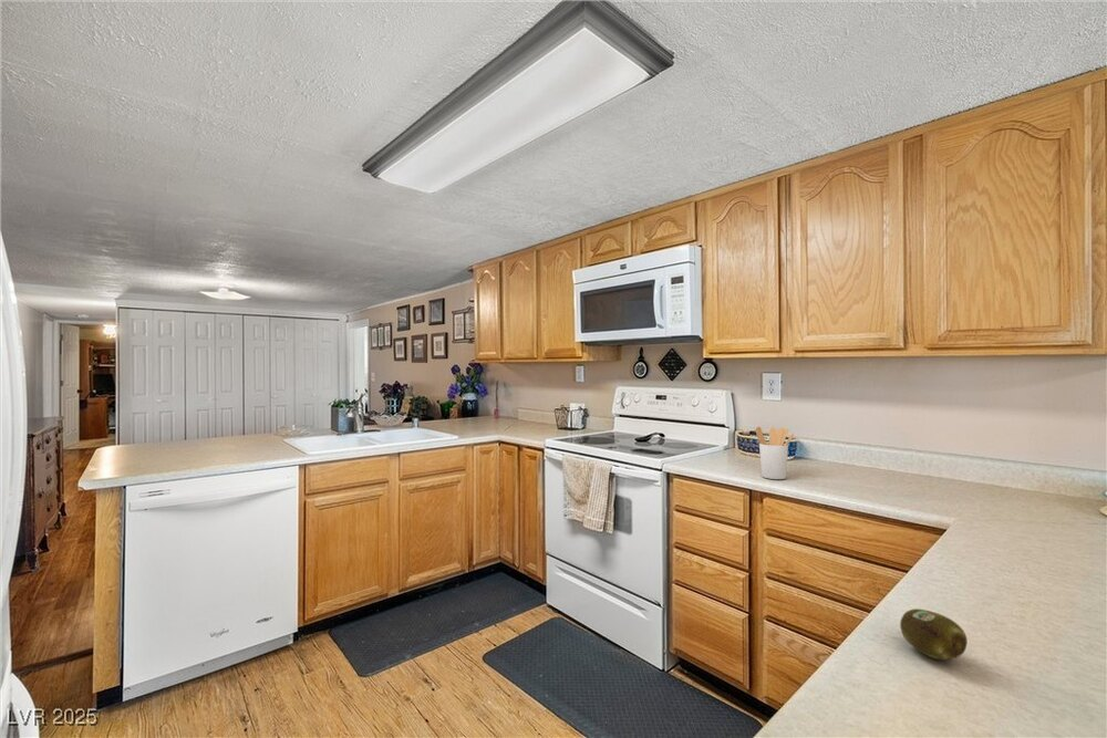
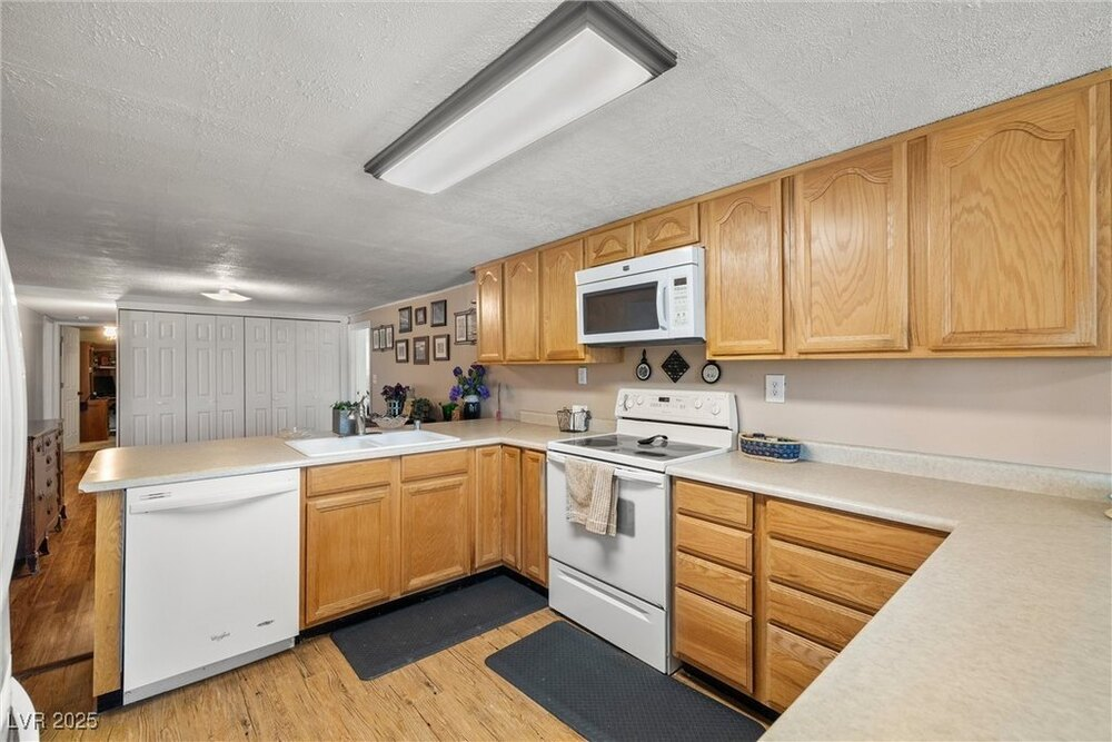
- fruit [899,607,969,662]
- utensil holder [755,426,795,480]
